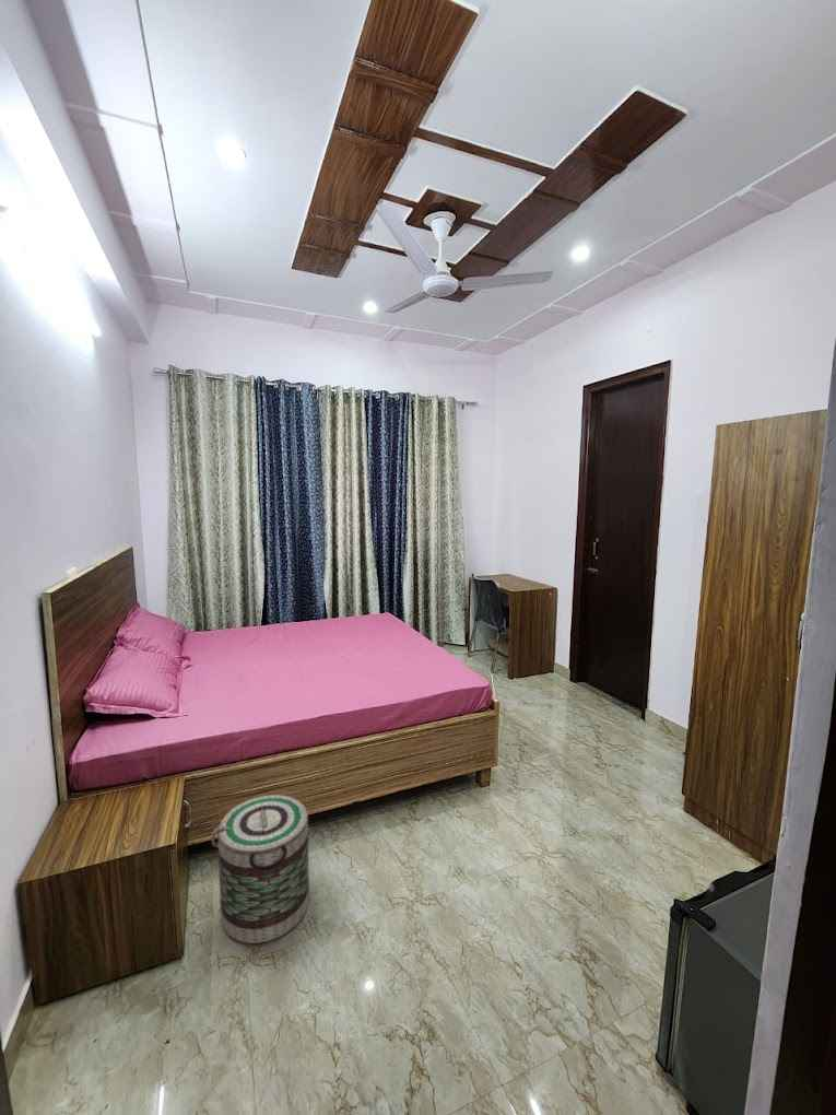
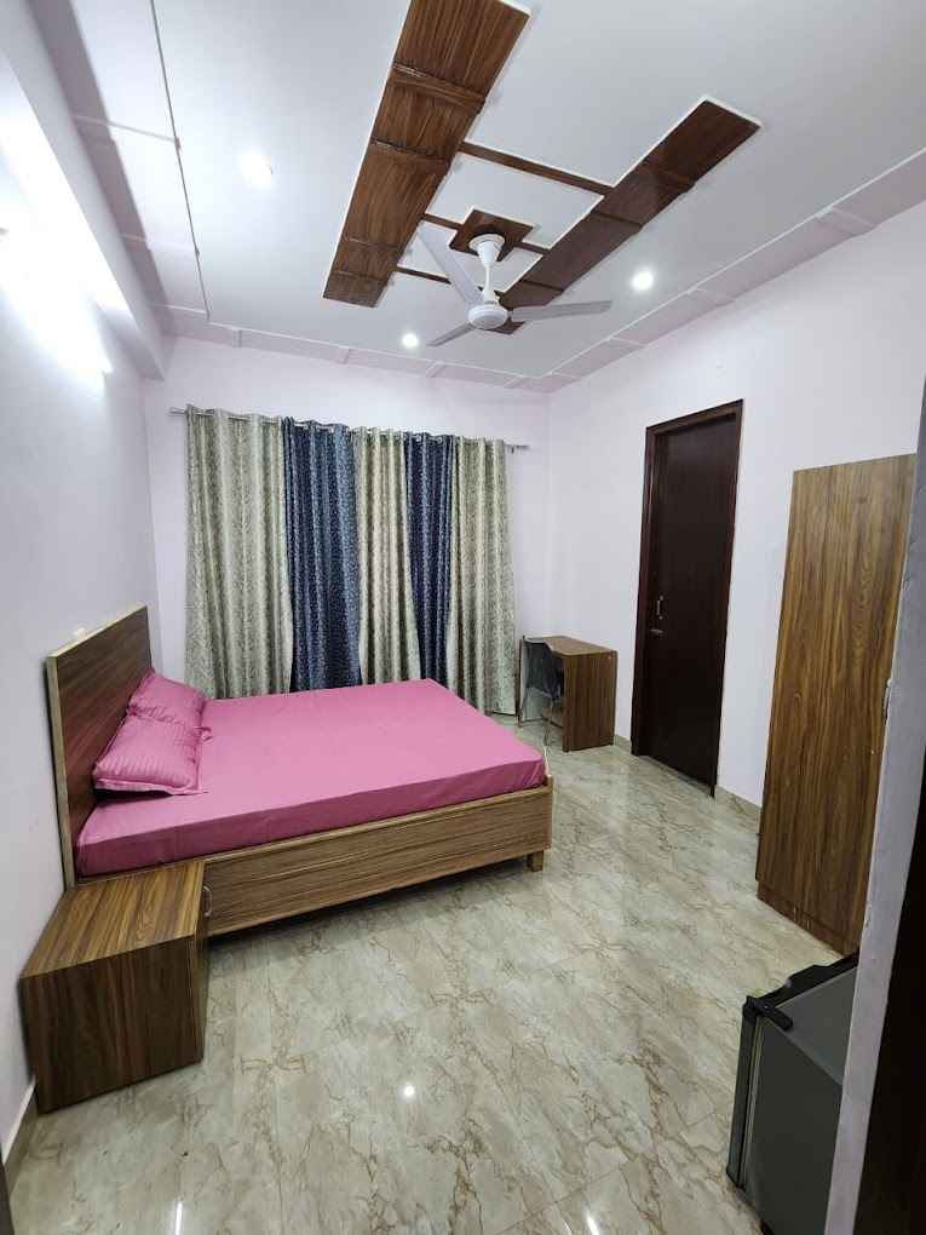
- basket [210,794,310,944]
